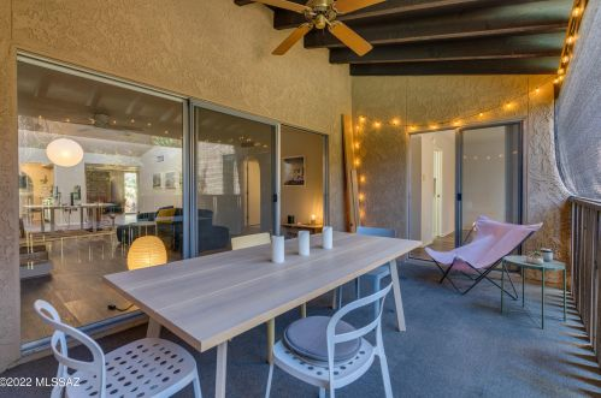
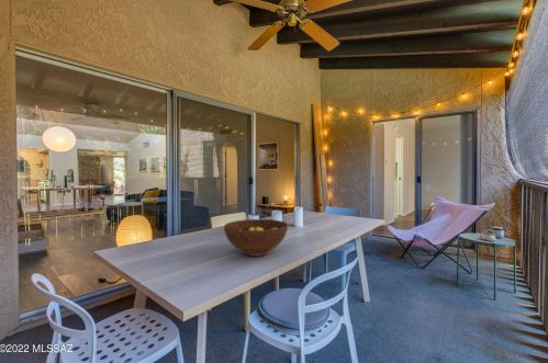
+ fruit bowl [223,218,289,258]
